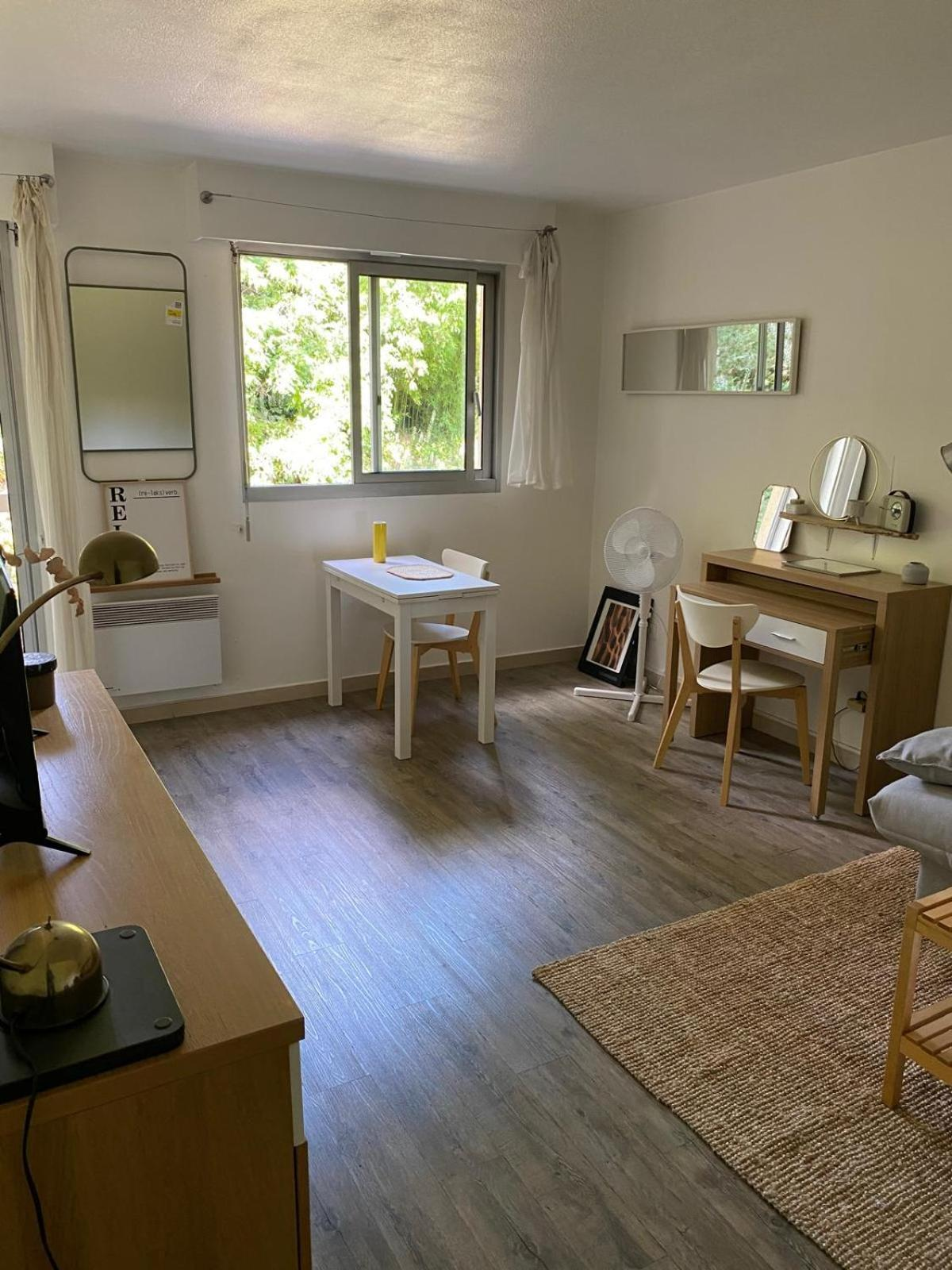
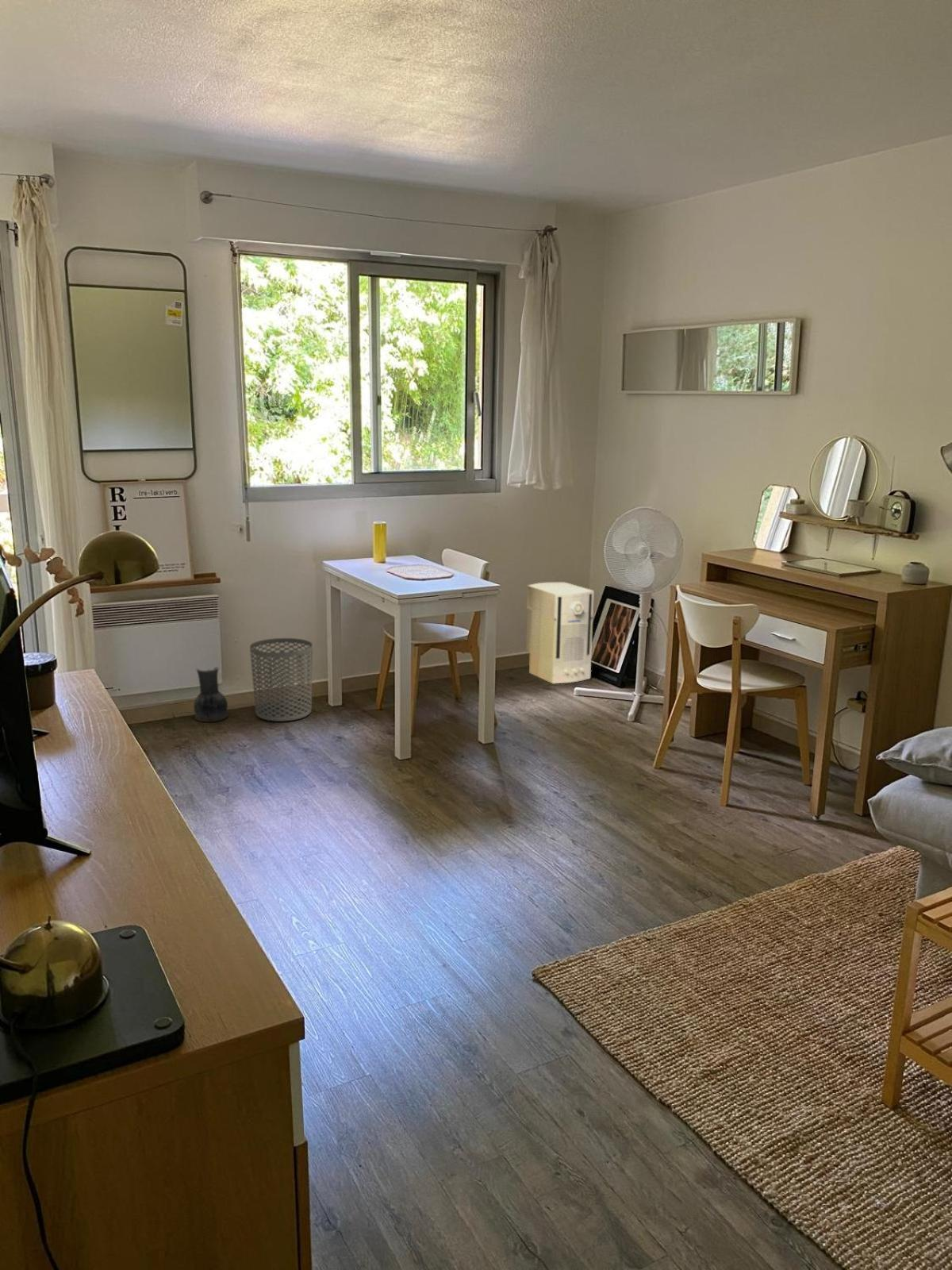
+ vase [193,666,229,722]
+ waste bin [249,637,313,722]
+ air purifier [525,582,595,684]
